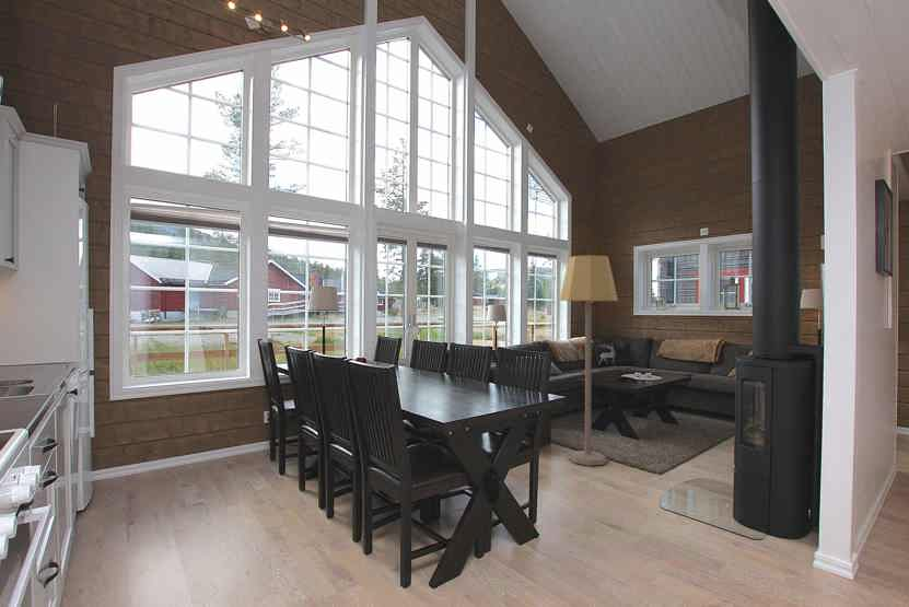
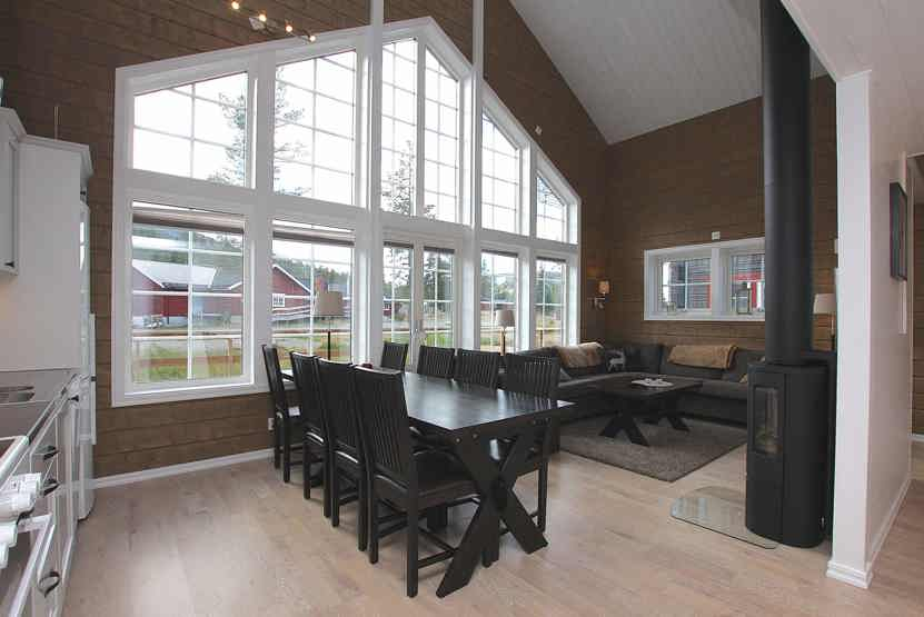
- lamp [559,254,619,467]
